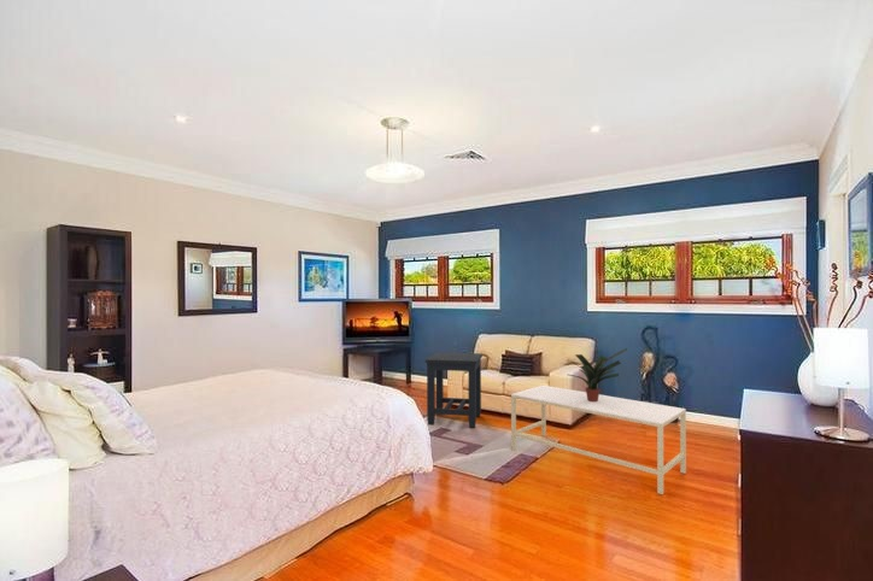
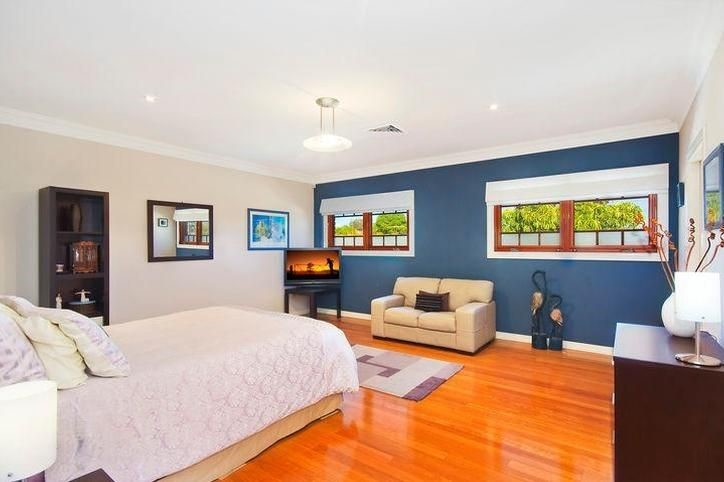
- potted plant [567,347,628,401]
- coffee table [510,383,687,495]
- side table [424,352,484,429]
